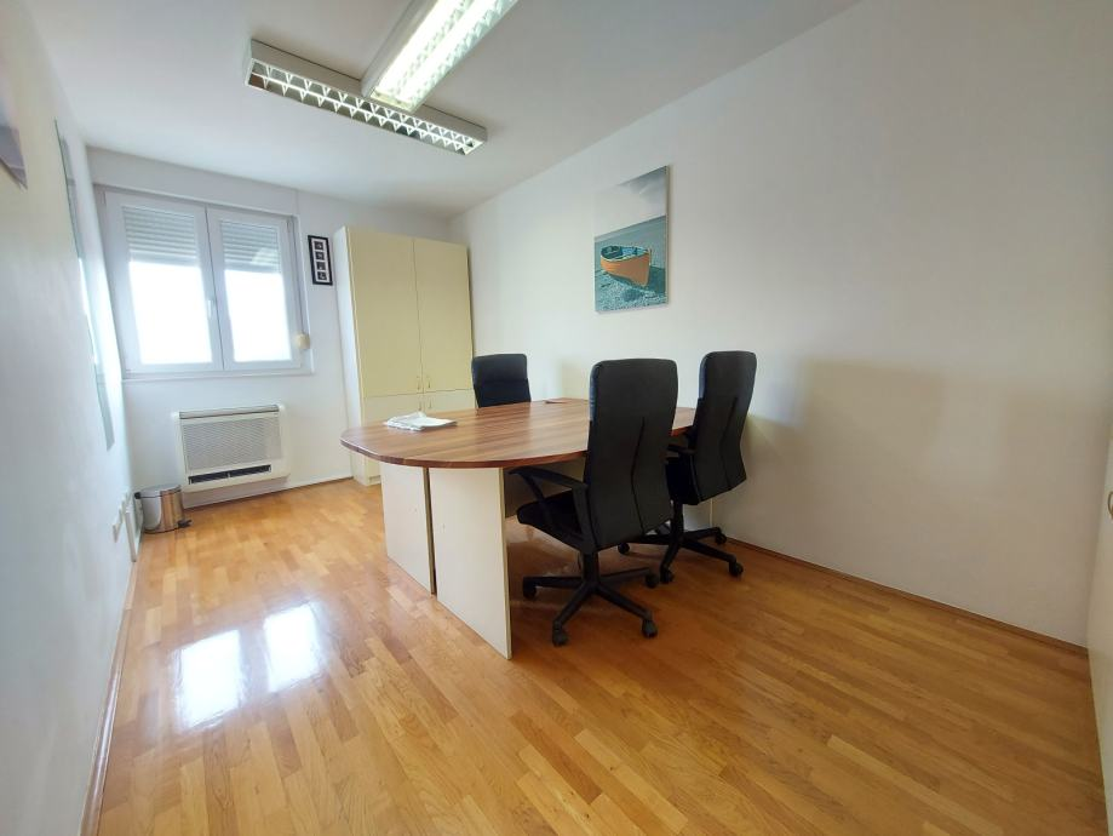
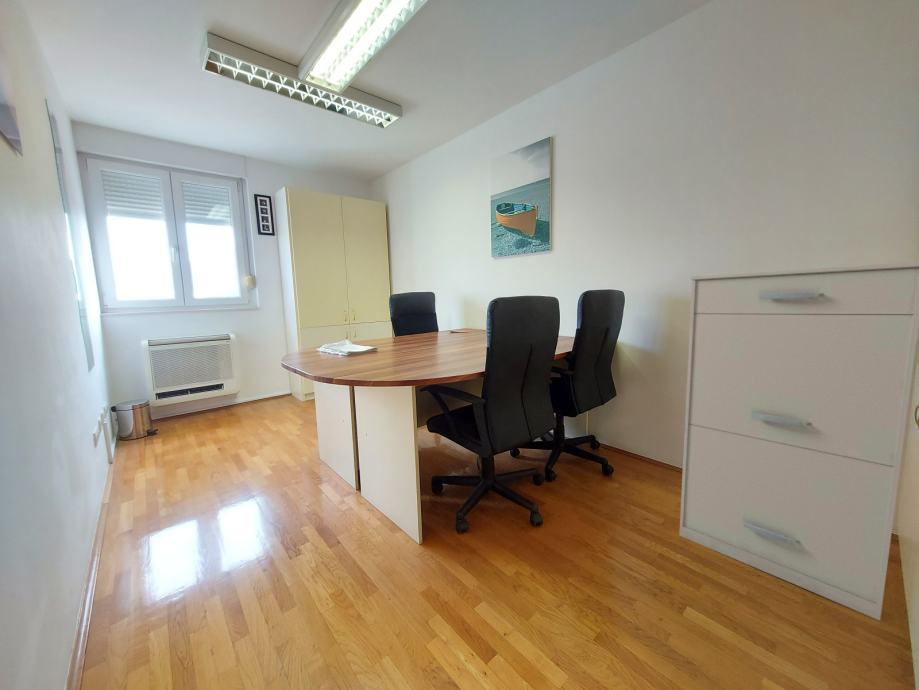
+ filing cabinet [678,261,919,621]
